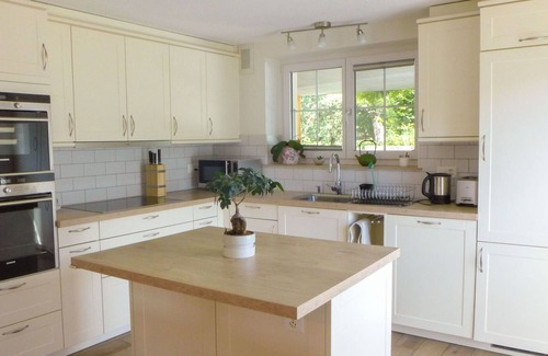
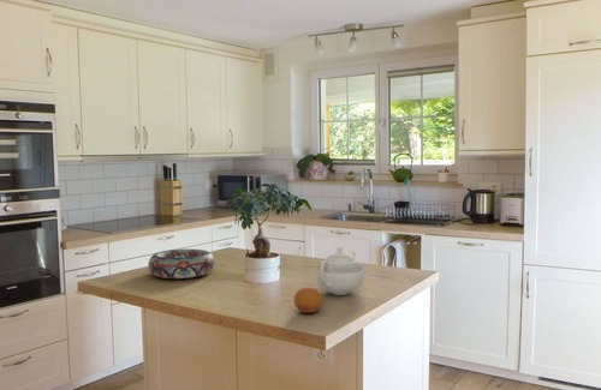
+ decorative bowl [147,248,215,280]
+ teapot [315,246,364,296]
+ fruit [293,287,323,314]
